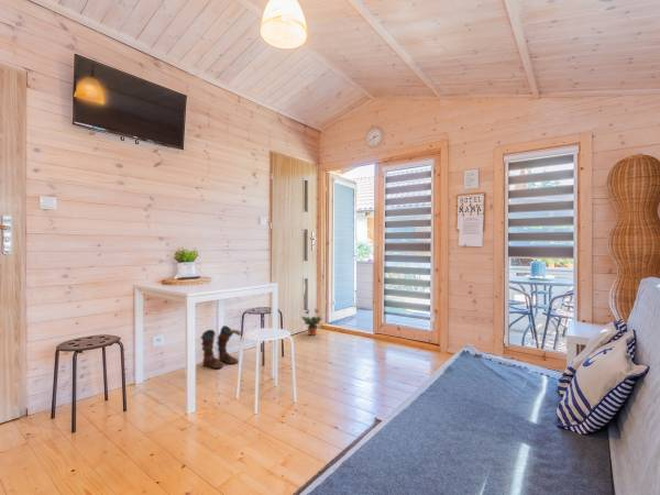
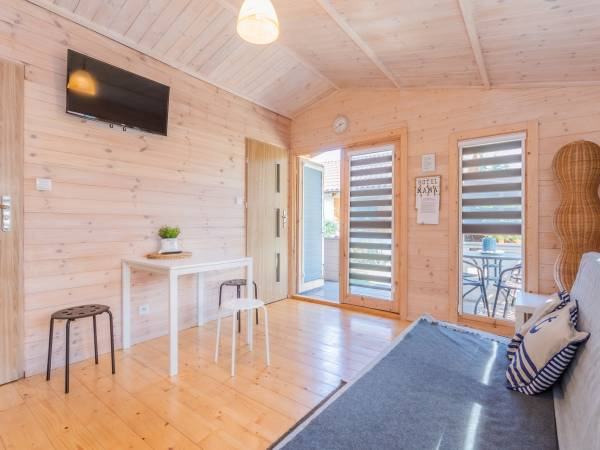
- potted plant [300,308,324,337]
- boots [200,324,243,370]
